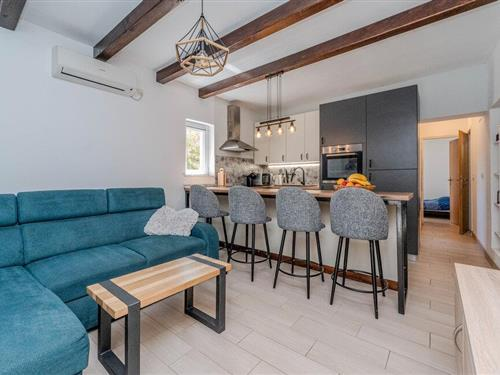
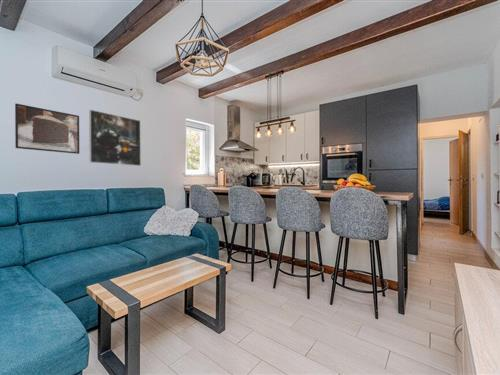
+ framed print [14,102,80,155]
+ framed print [88,109,142,167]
